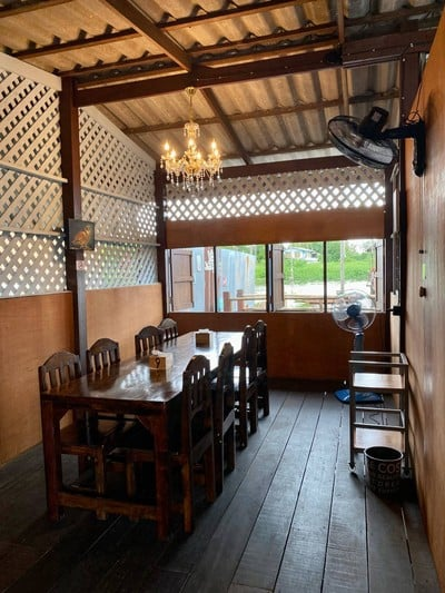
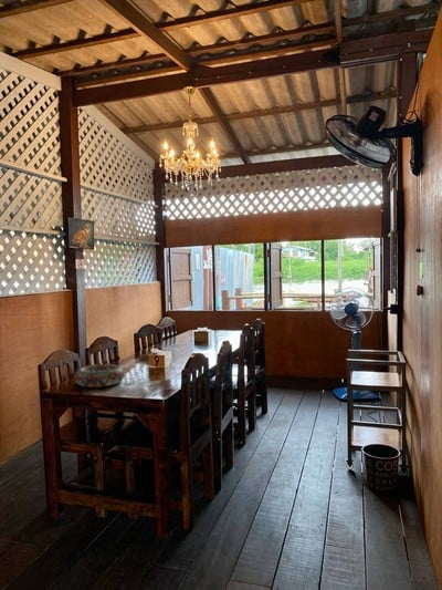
+ decorative bowl [74,363,125,389]
